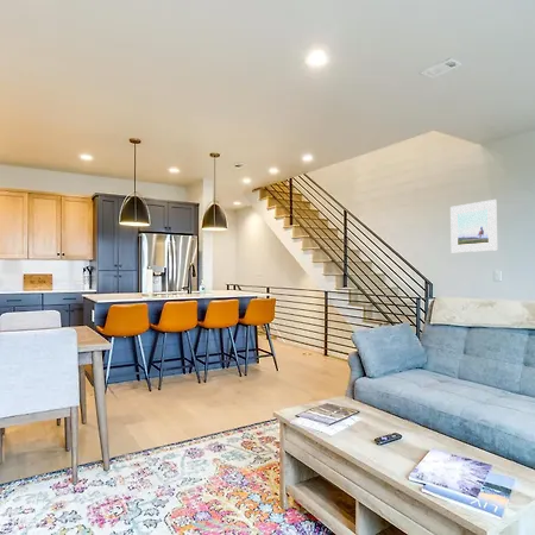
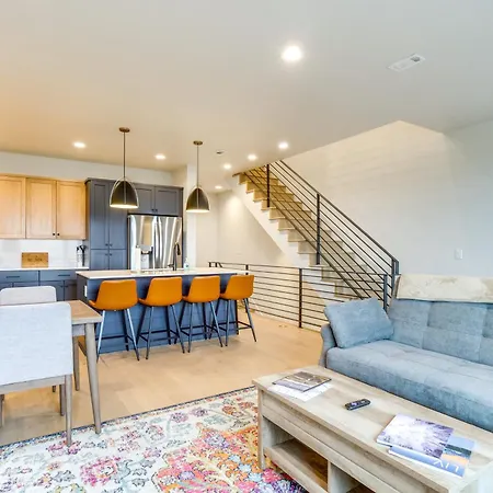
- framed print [449,199,498,253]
